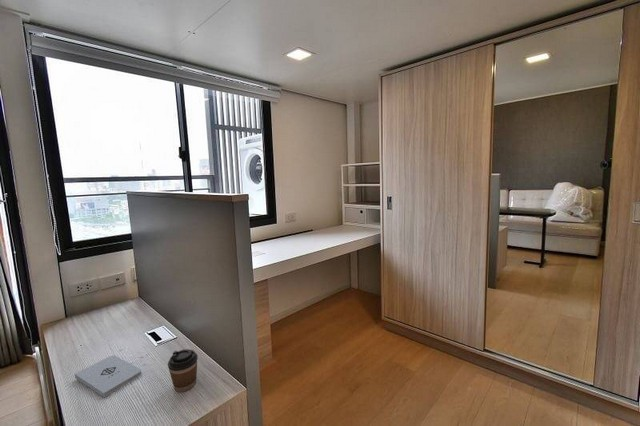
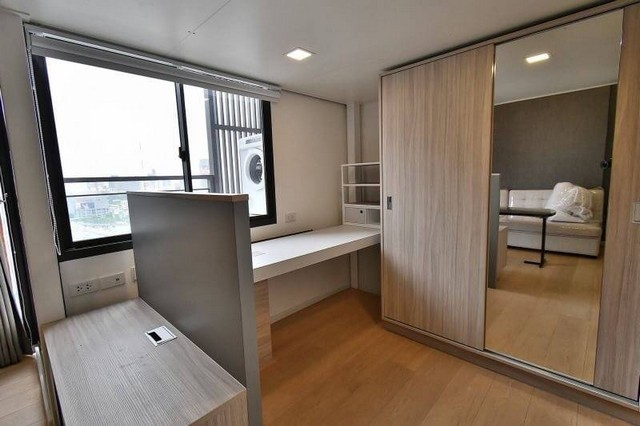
- notepad [74,354,143,398]
- coffee cup [167,348,199,393]
